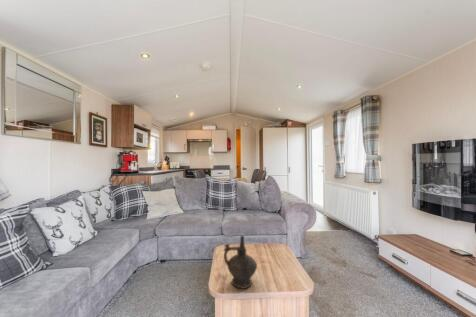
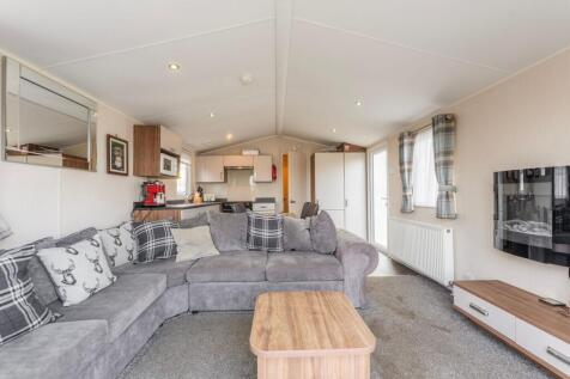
- ceremonial vessel [223,235,258,290]
